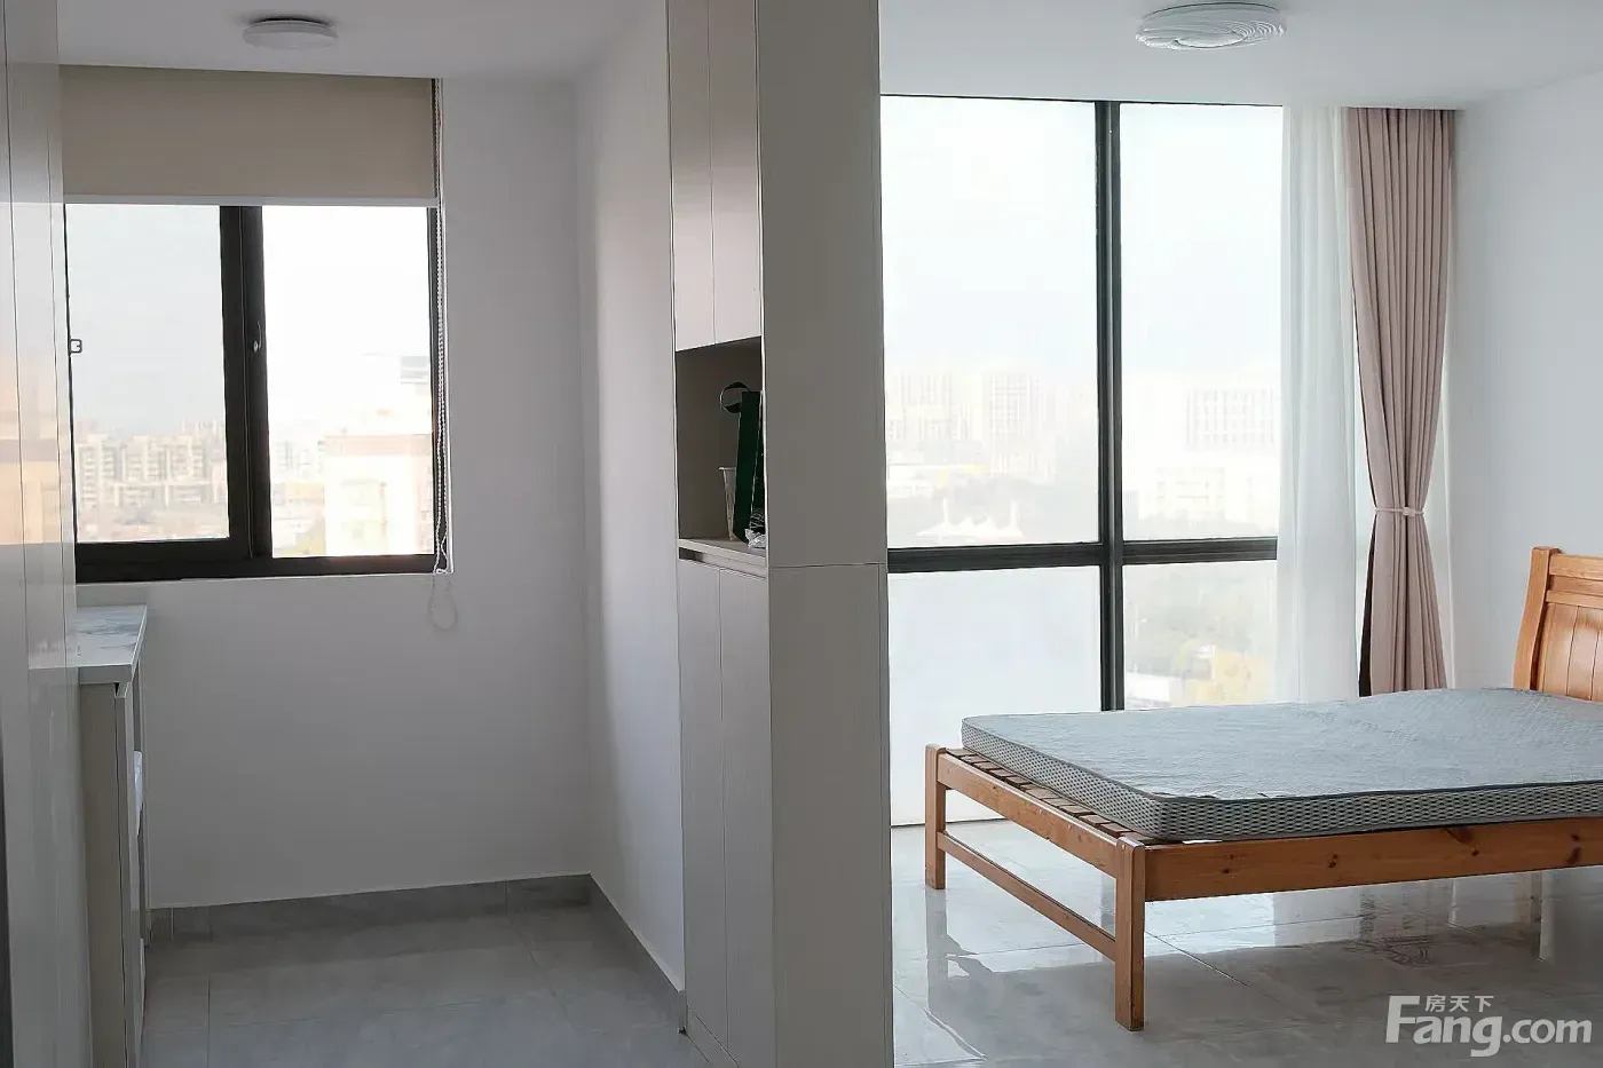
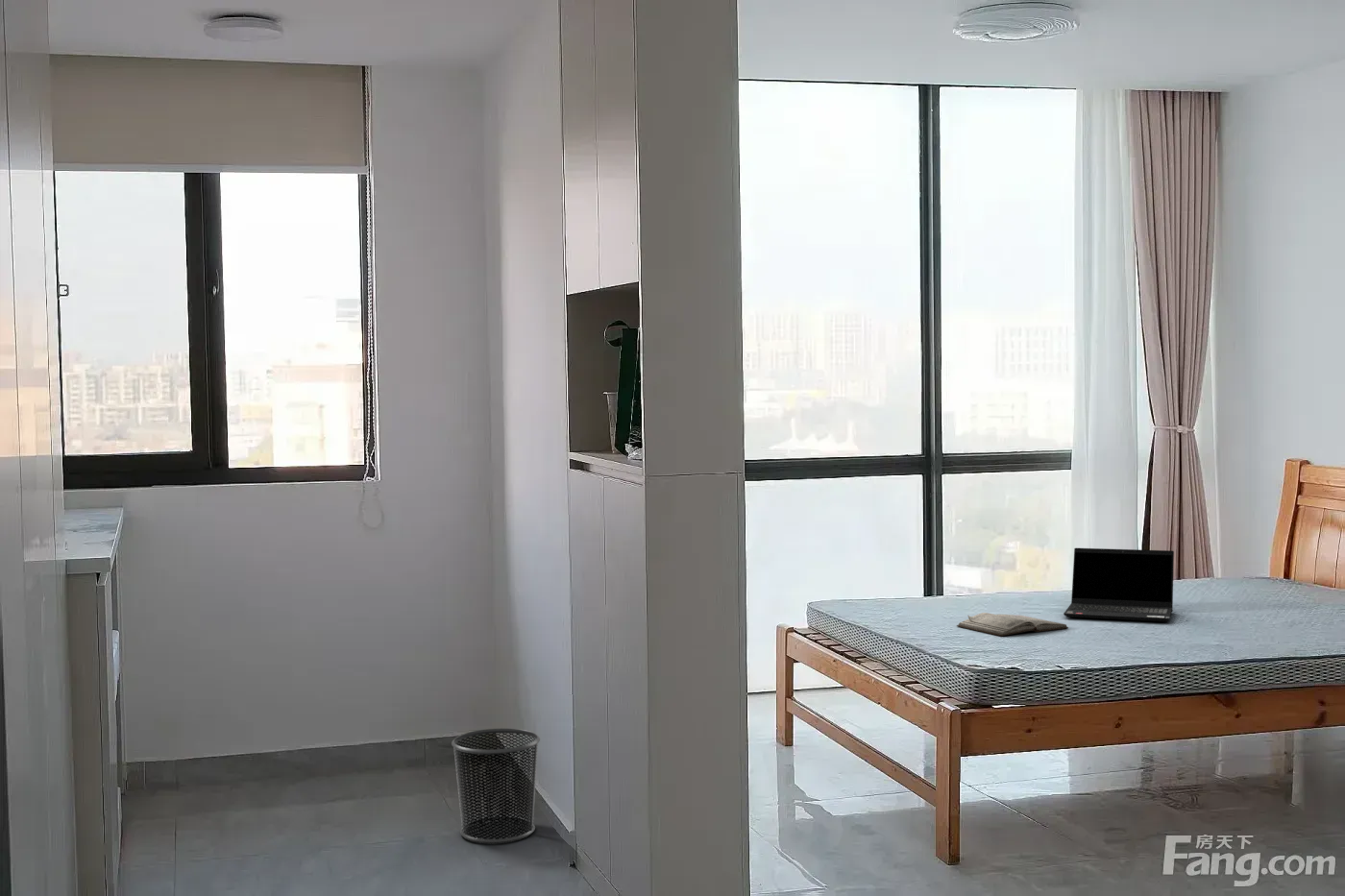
+ waste bin [451,728,541,844]
+ laptop computer [1063,547,1175,622]
+ diary [956,612,1069,638]
